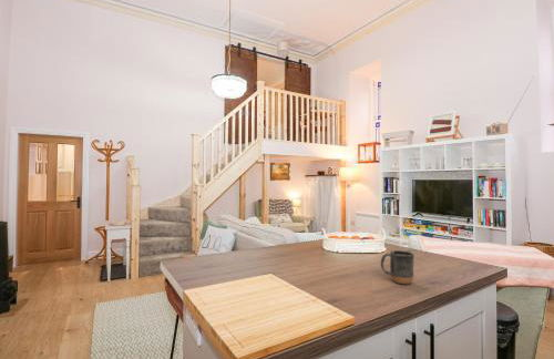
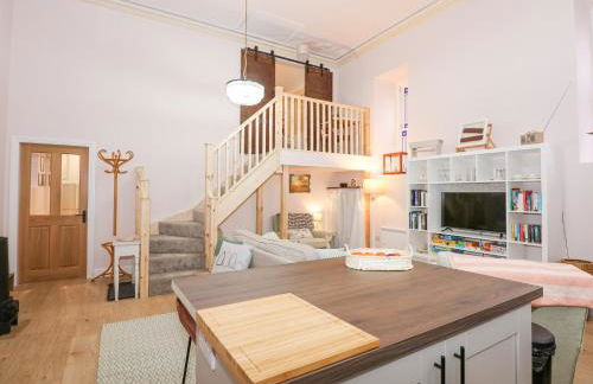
- mug [380,249,416,285]
